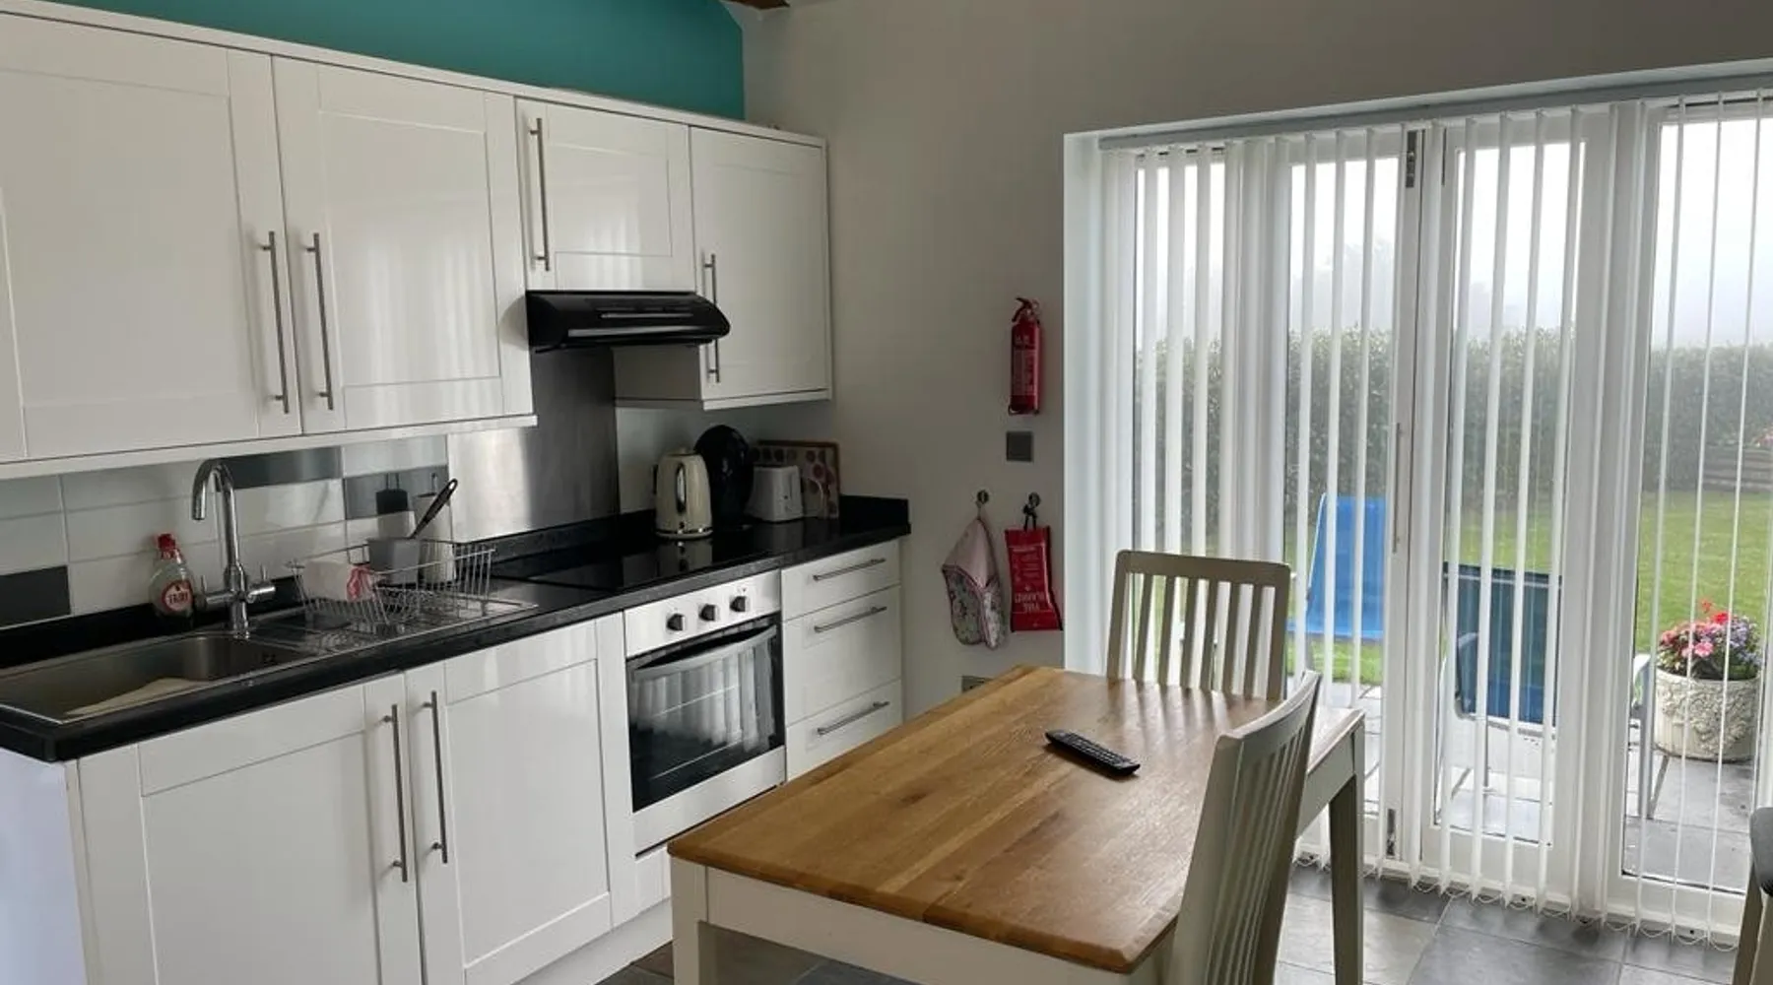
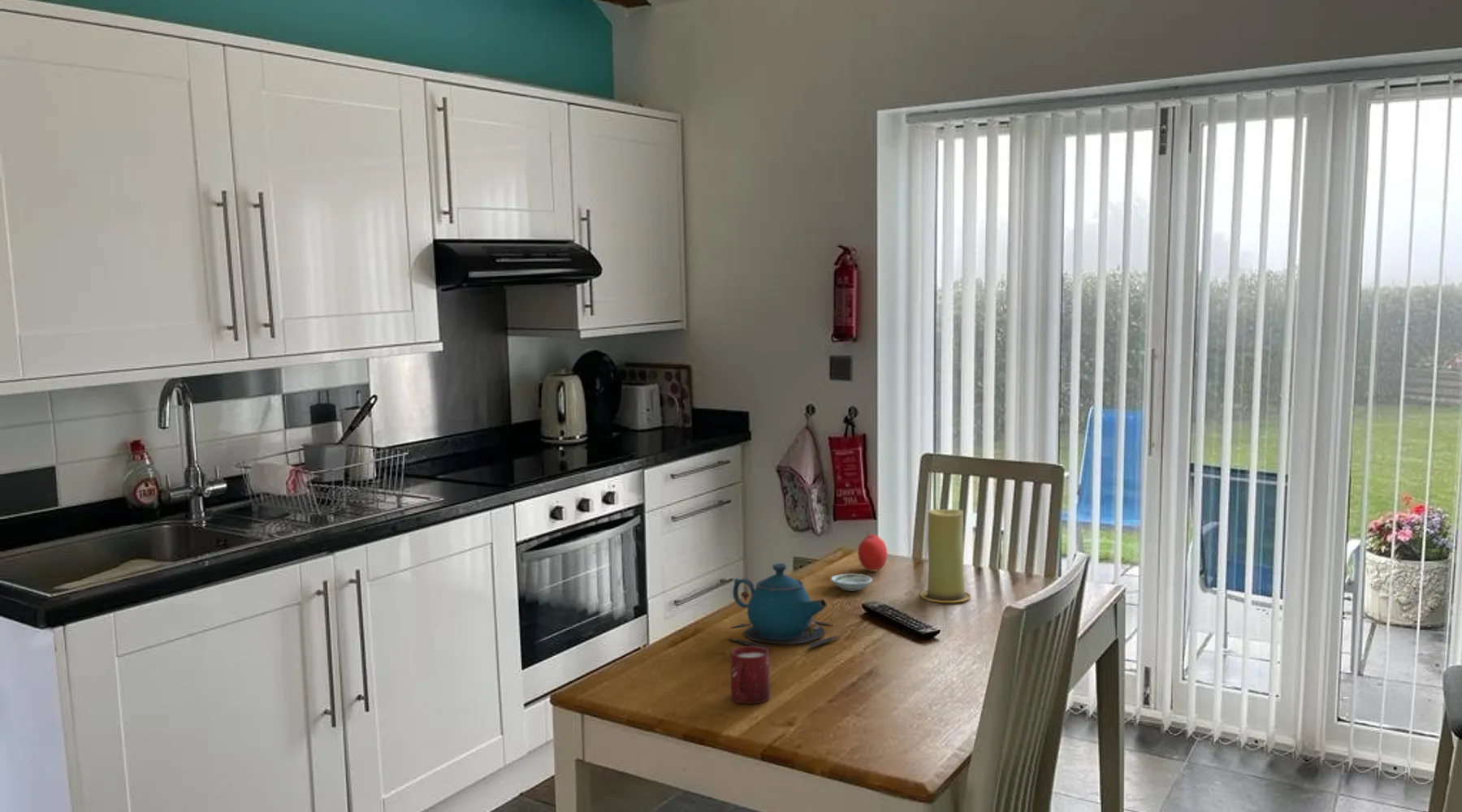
+ saucer [830,573,873,591]
+ teapot [725,563,845,651]
+ candle [919,508,971,603]
+ fruit [857,529,889,572]
+ cup [729,646,771,705]
